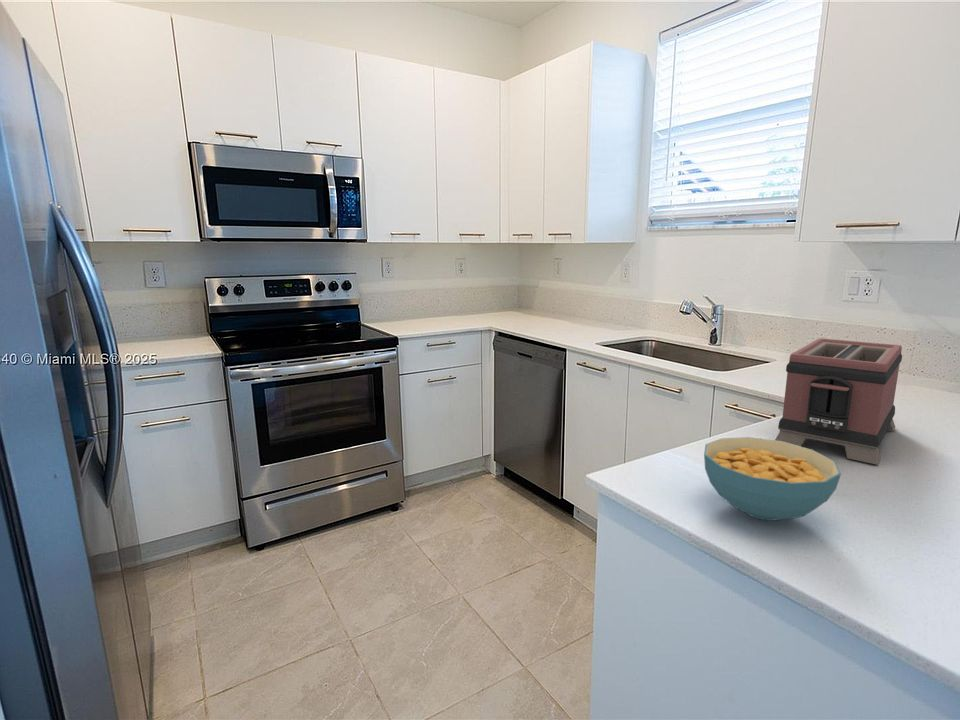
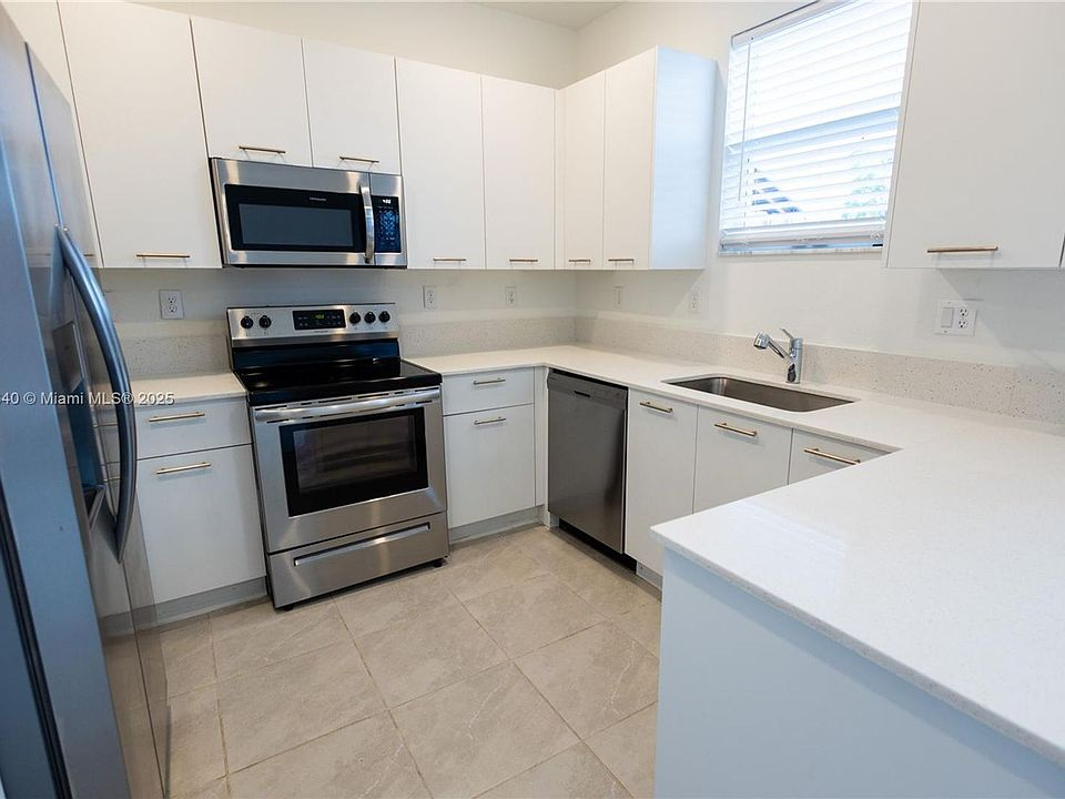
- cereal bowl [703,436,842,522]
- toaster [774,337,903,466]
